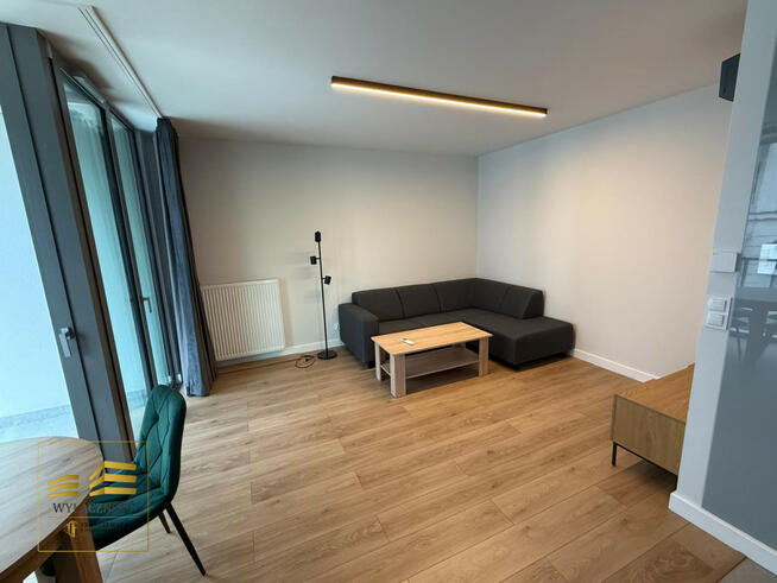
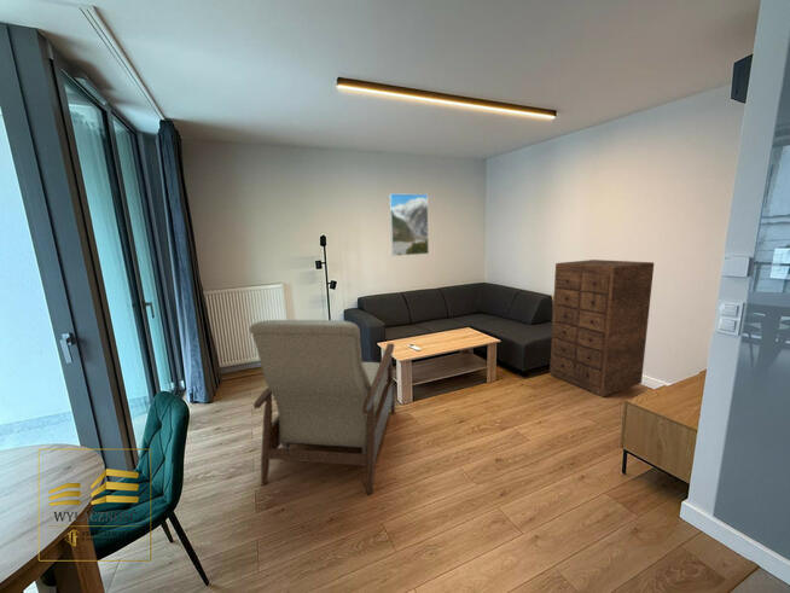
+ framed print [388,192,430,257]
+ chair [248,319,396,495]
+ dresser [548,258,655,399]
